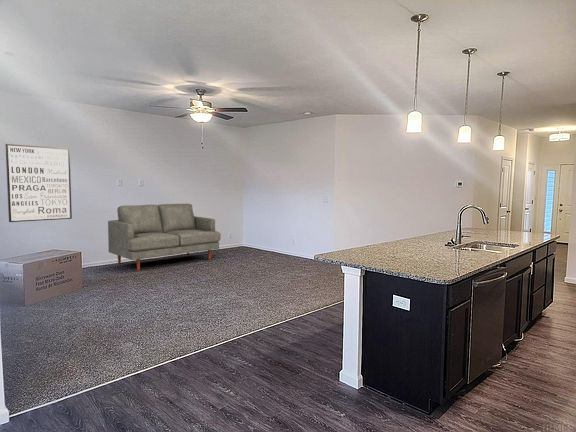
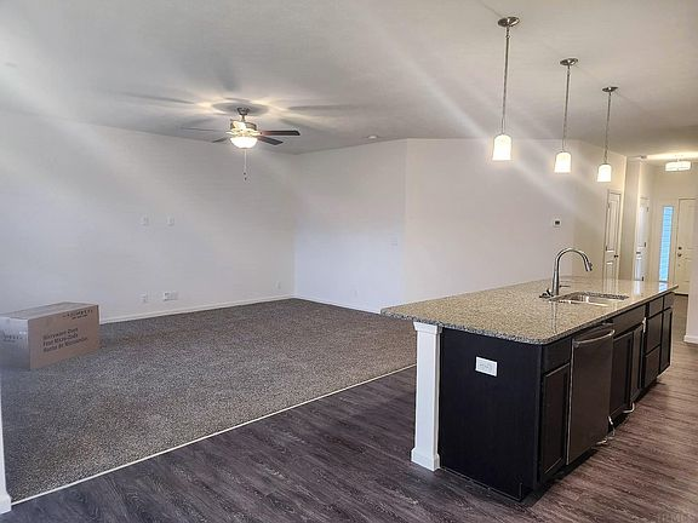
- wall art [4,143,73,223]
- sofa [107,203,222,272]
